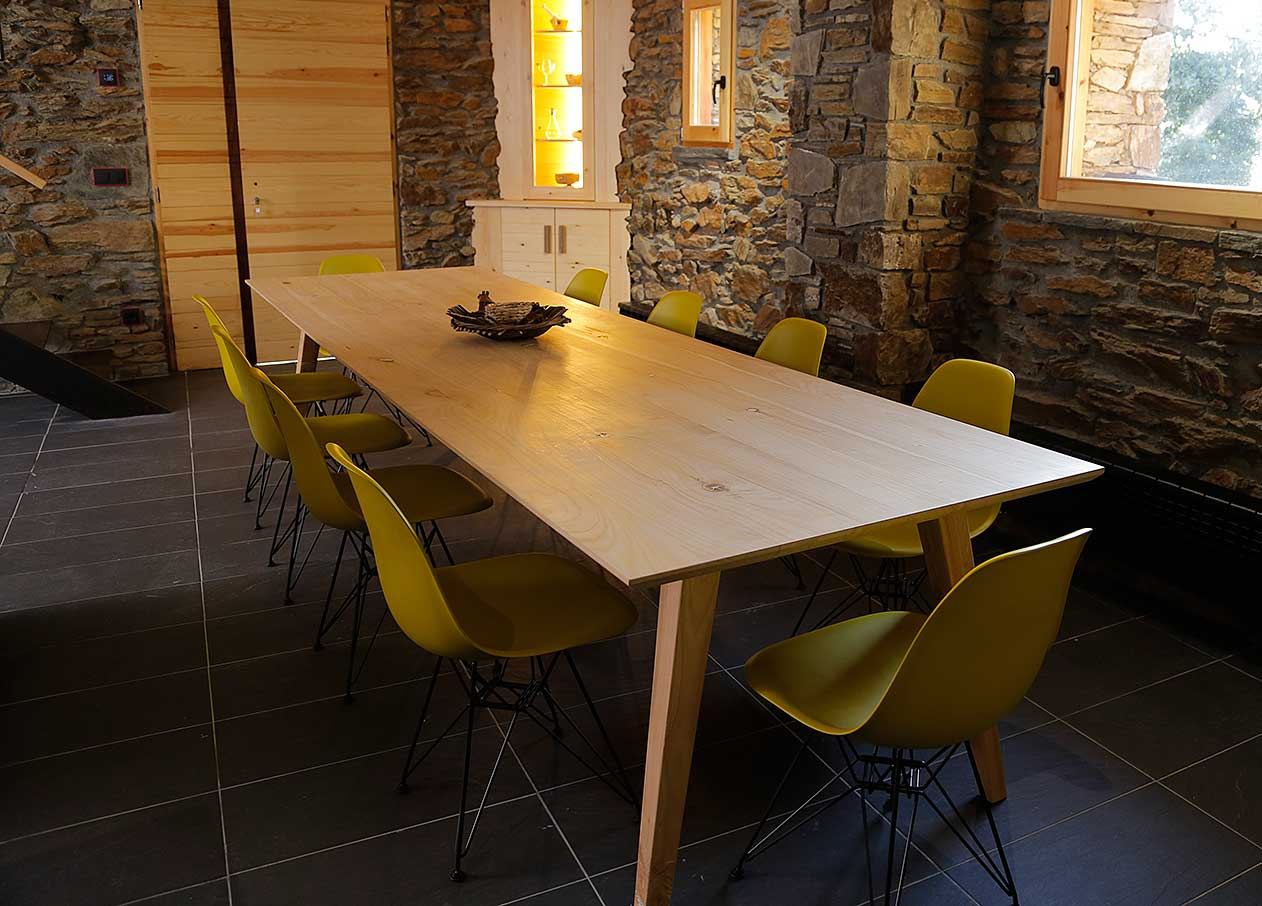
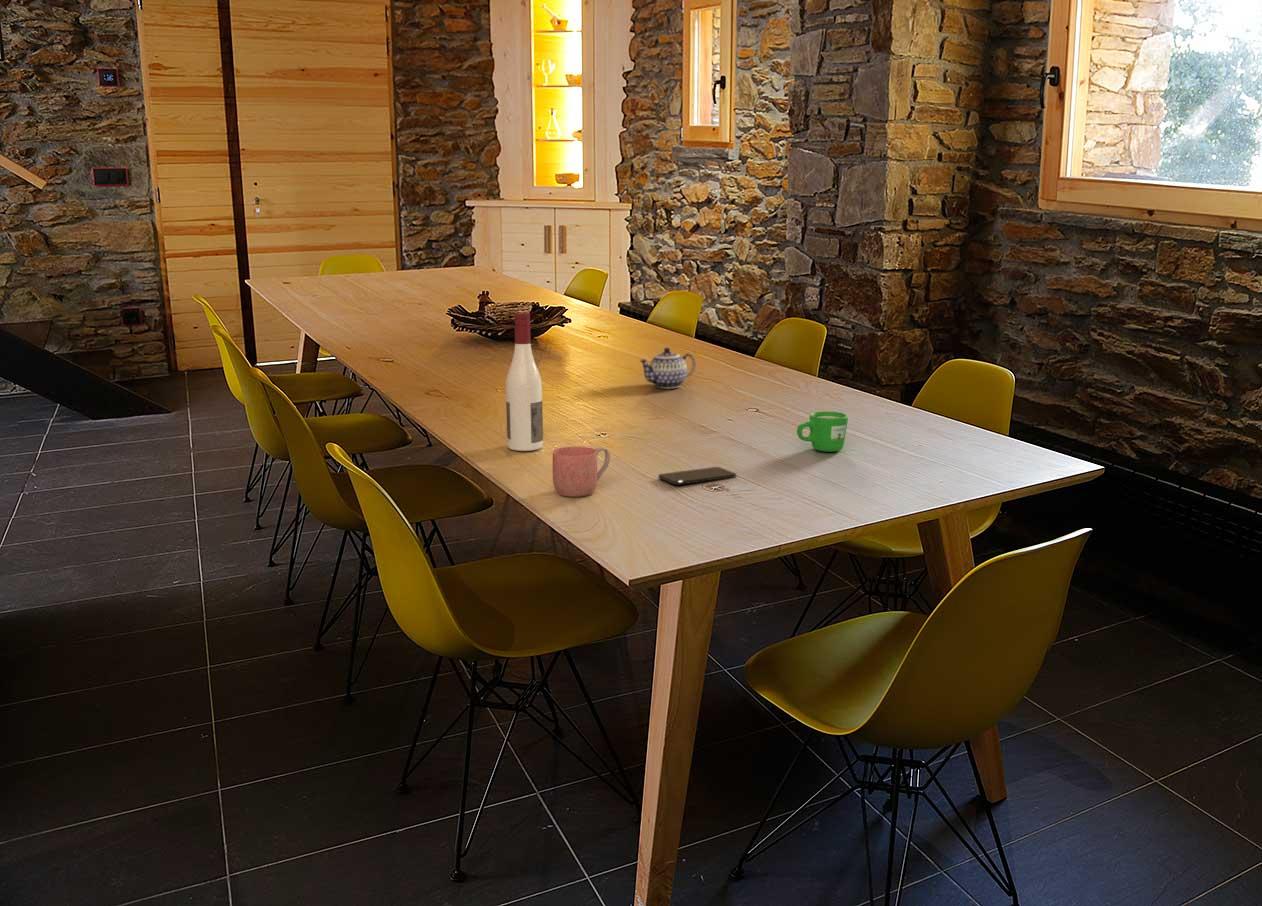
+ teapot [638,347,696,390]
+ mug [552,445,611,498]
+ mug [796,411,849,453]
+ alcohol [505,311,544,452]
+ smartphone [658,466,737,486]
